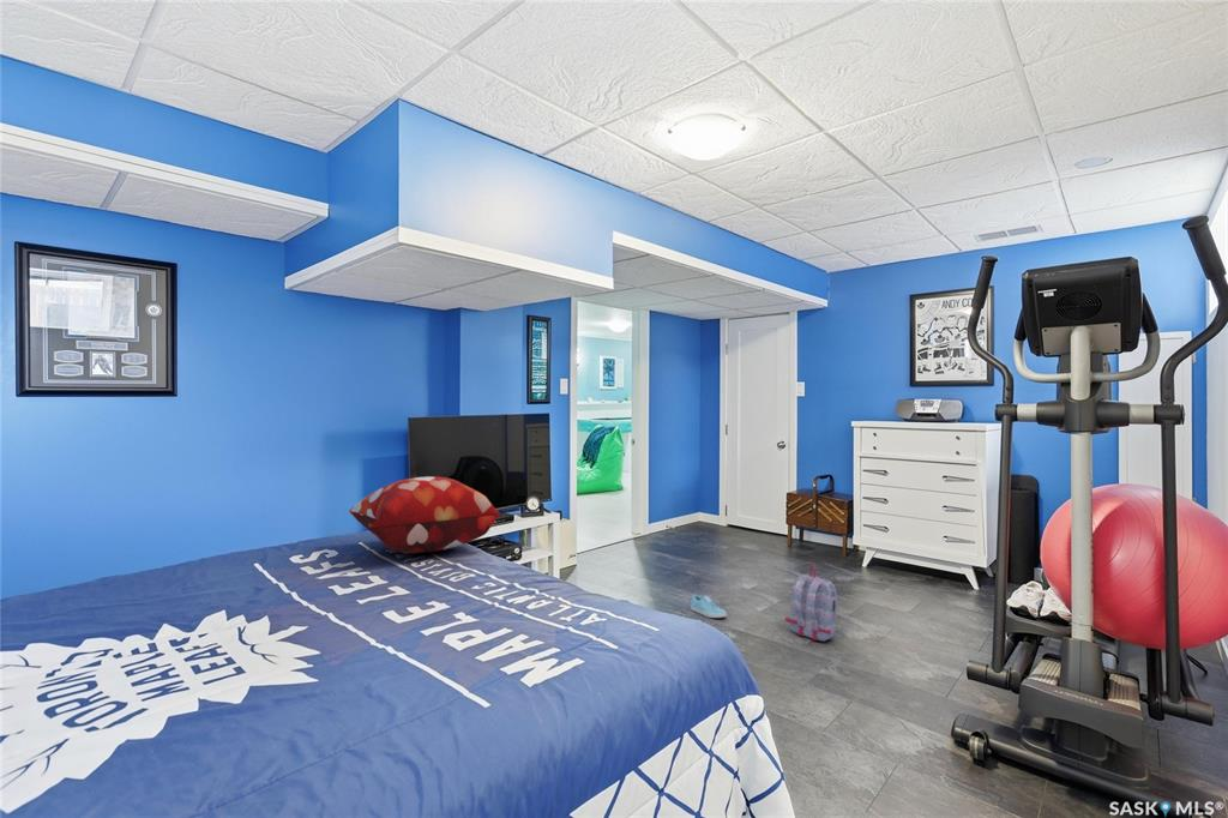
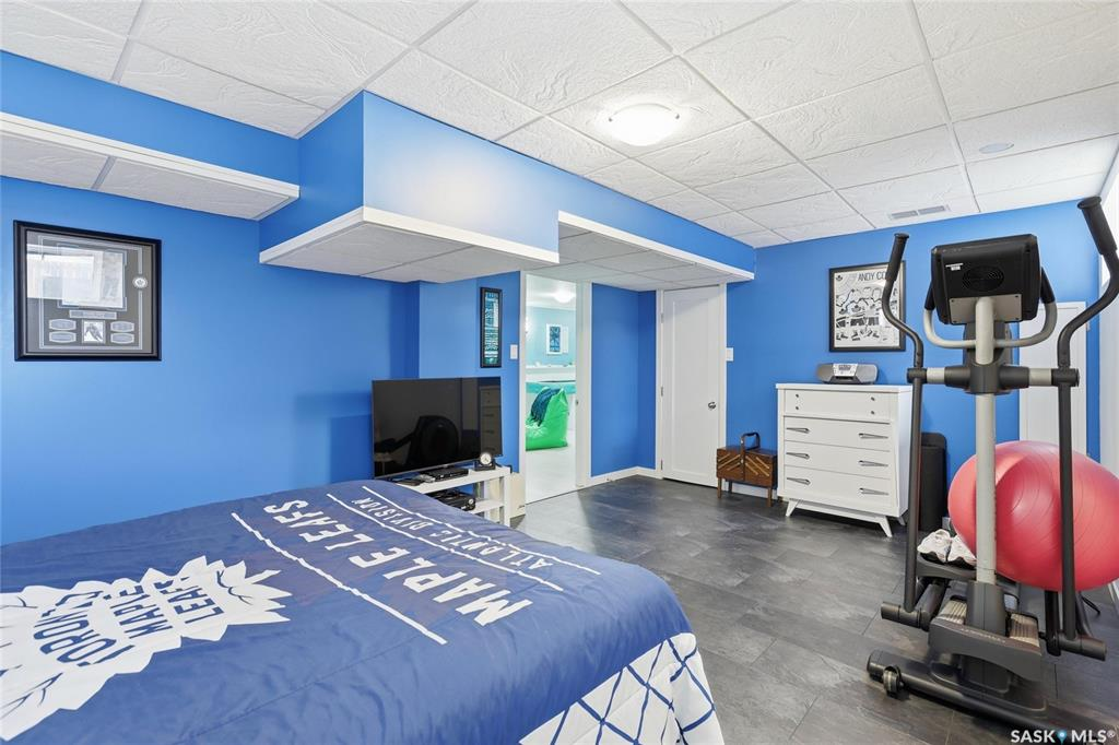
- decorative pillow [348,475,502,554]
- backpack [783,564,838,642]
- sneaker [690,594,728,619]
